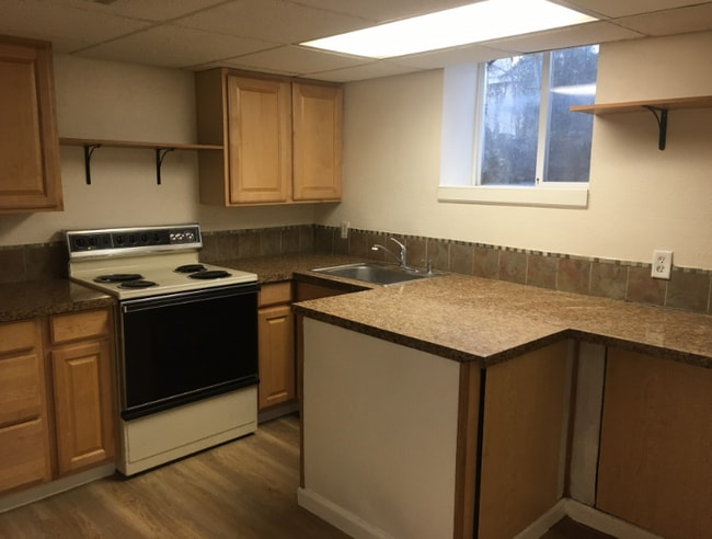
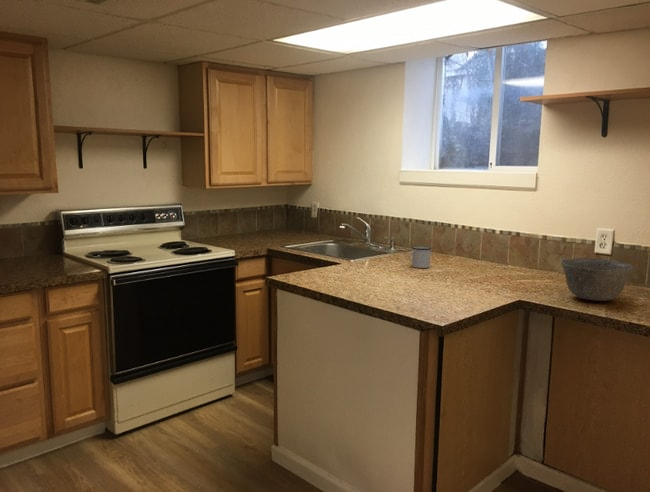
+ bowl [560,257,634,302]
+ mug [407,245,432,269]
